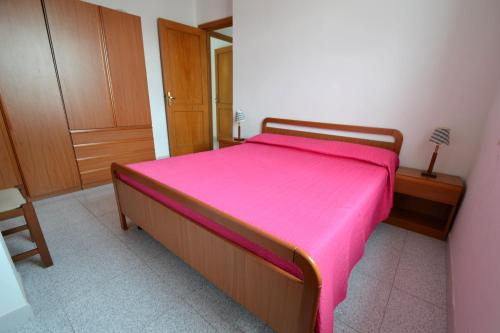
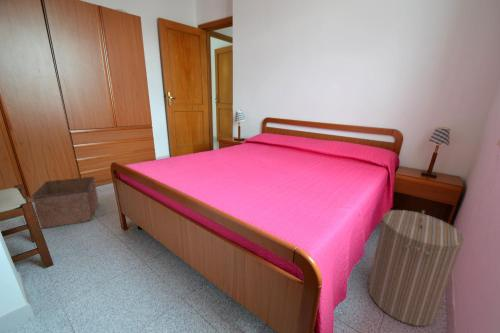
+ storage bin [31,176,99,230]
+ laundry hamper [367,209,465,327]
